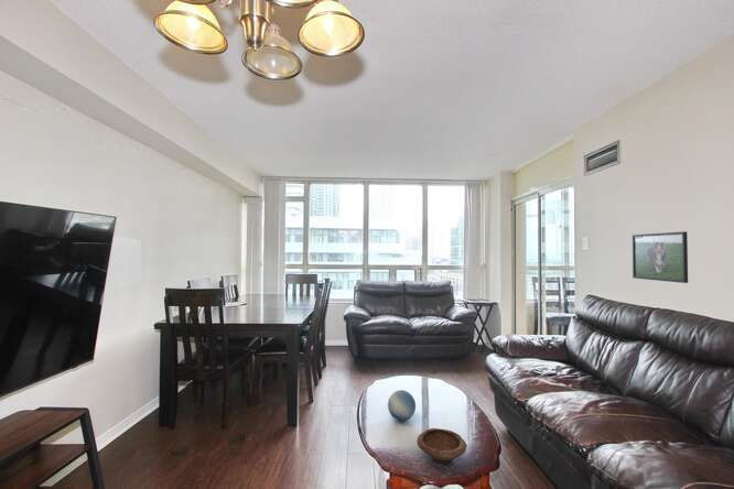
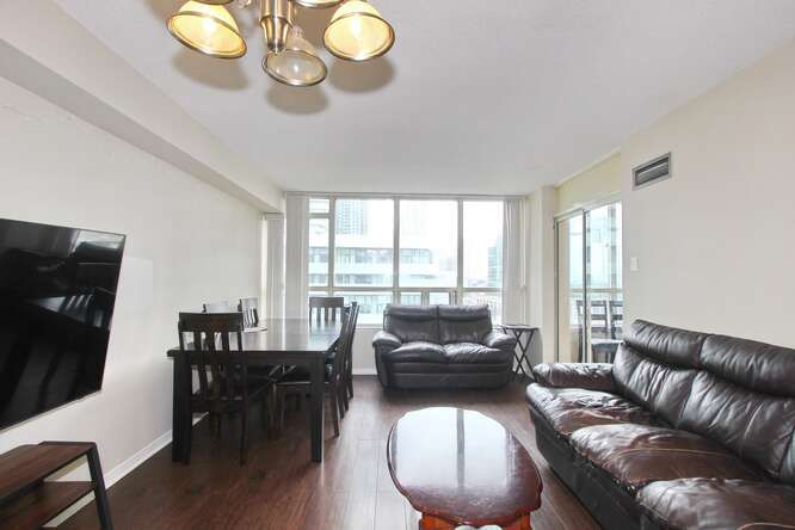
- bowl [415,427,468,465]
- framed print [632,230,689,284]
- decorative ball [387,389,417,422]
